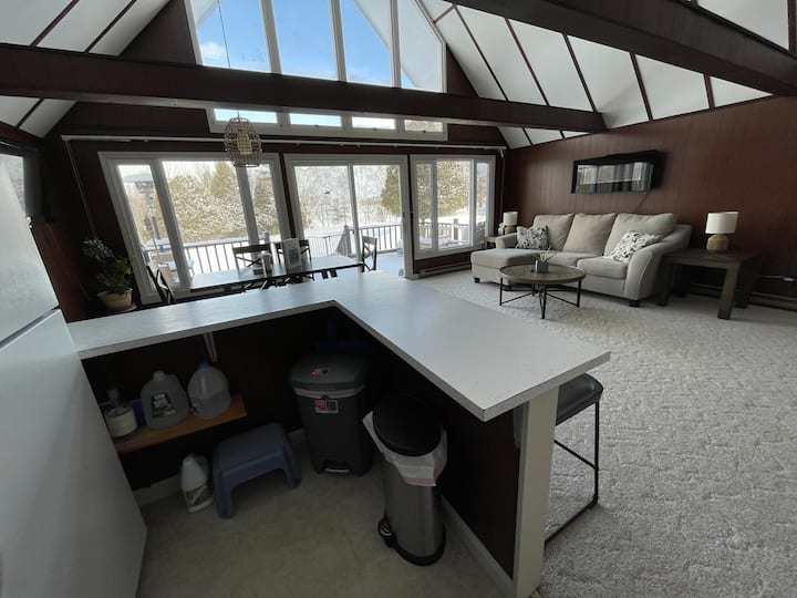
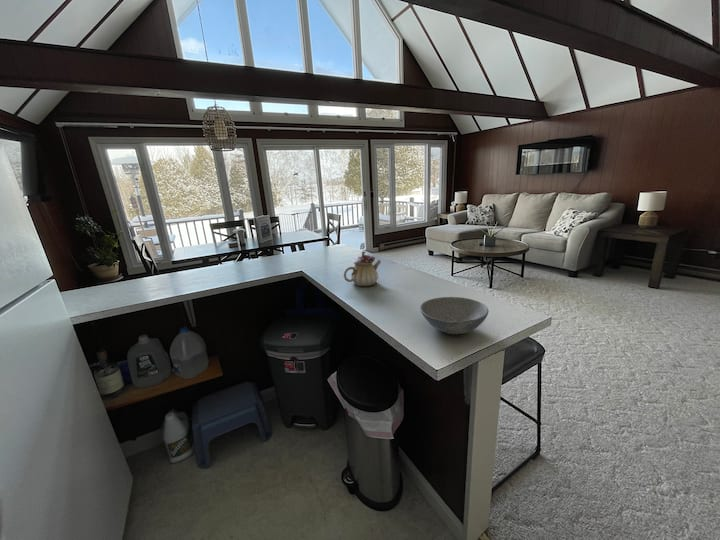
+ soup bowl [419,296,489,335]
+ teapot [343,250,382,287]
